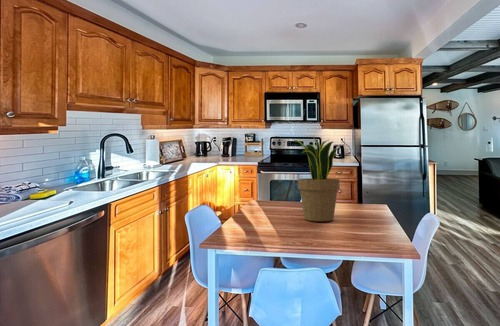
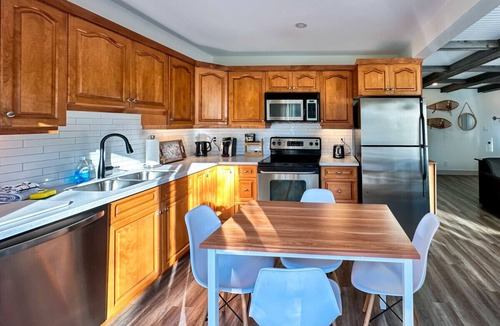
- potted plant [294,136,341,222]
